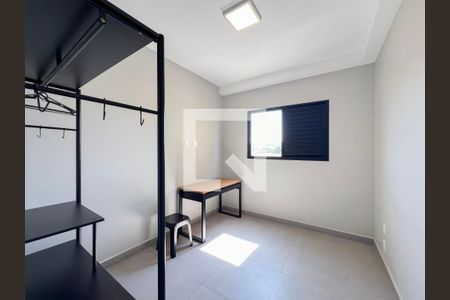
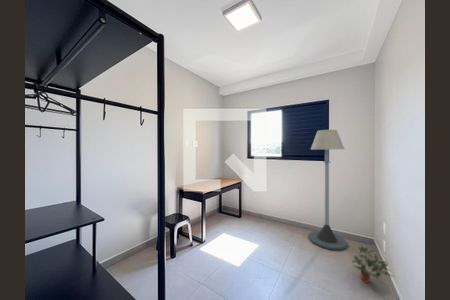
+ potted plant [351,244,395,284]
+ floor lamp [308,129,348,251]
